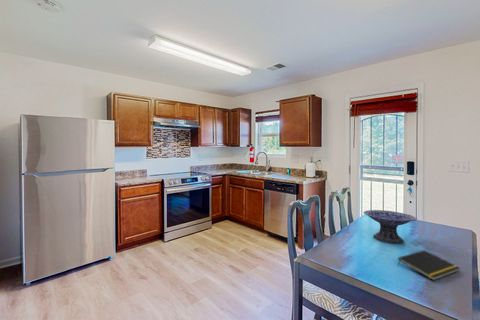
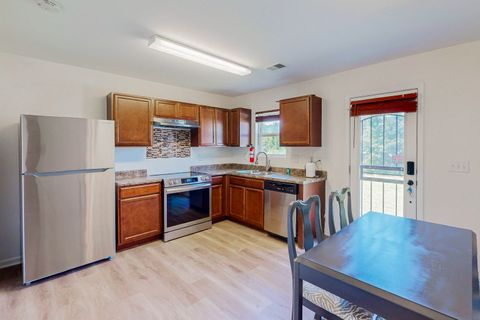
- decorative bowl [362,209,417,244]
- notepad [397,249,461,281]
